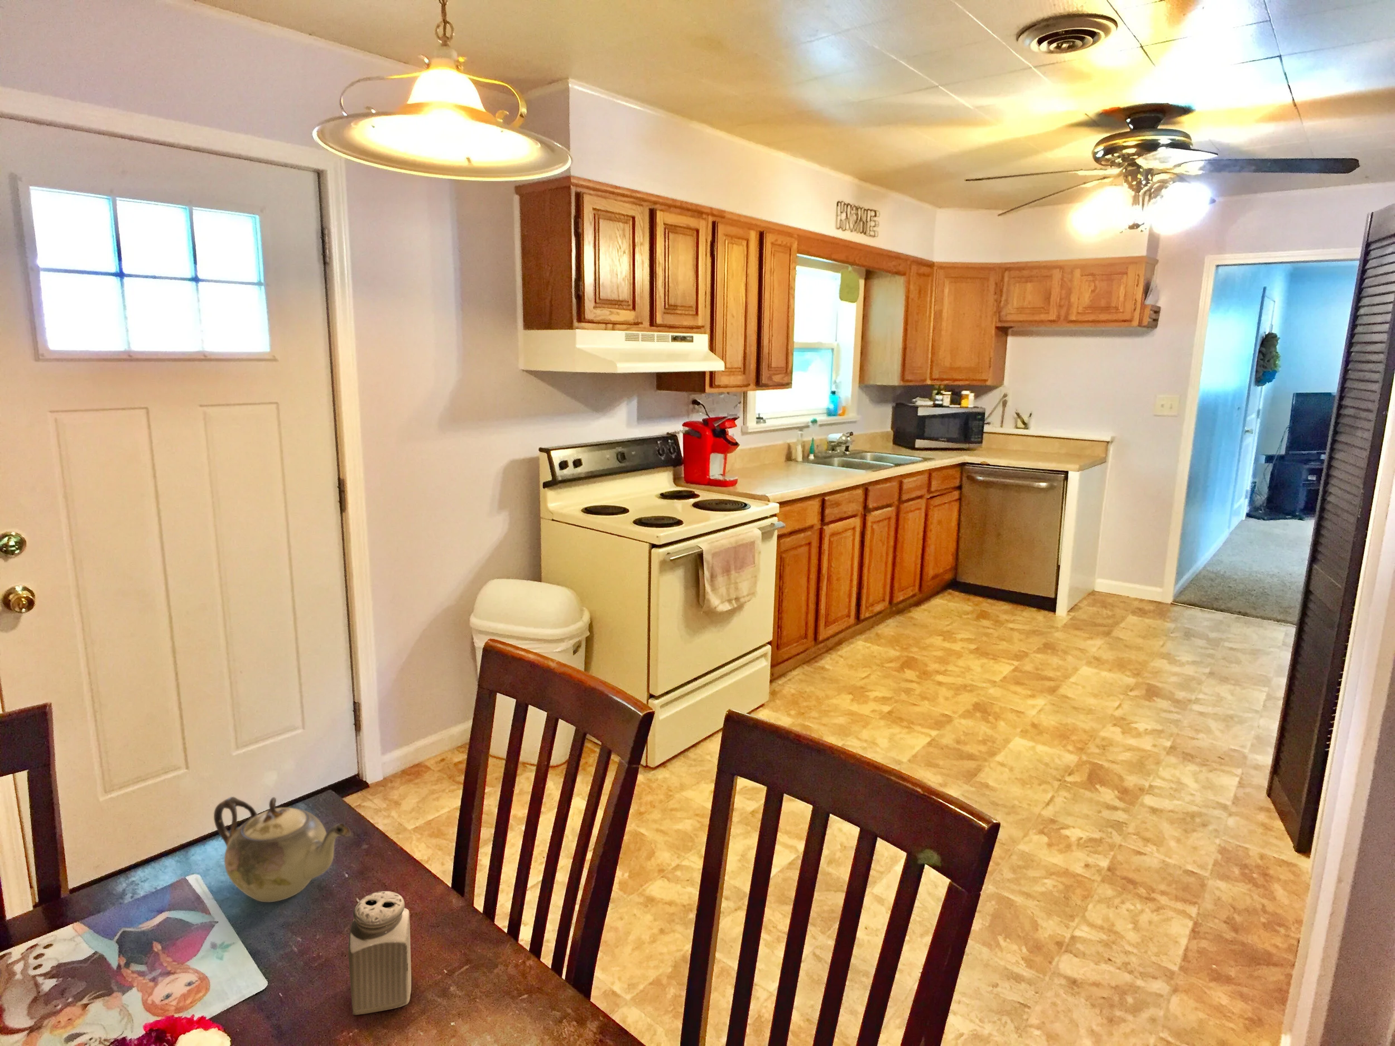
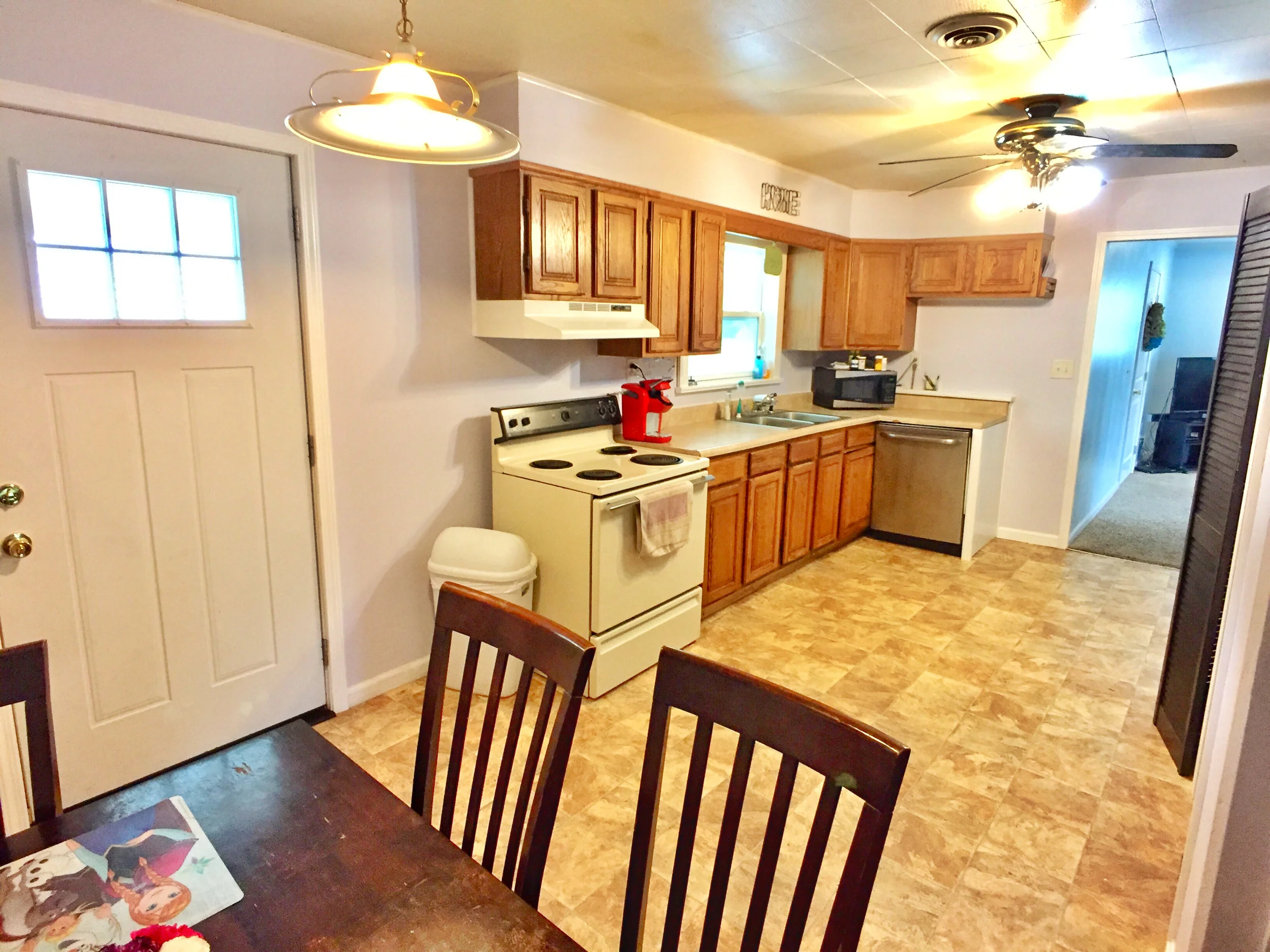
- teapot [213,797,351,903]
- salt shaker [347,891,412,1015]
